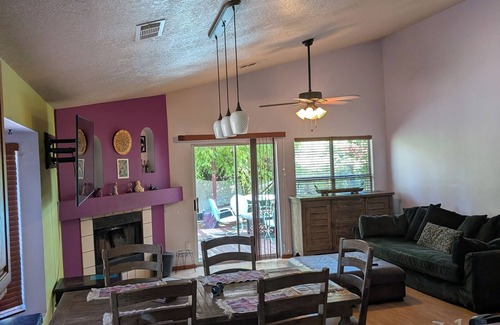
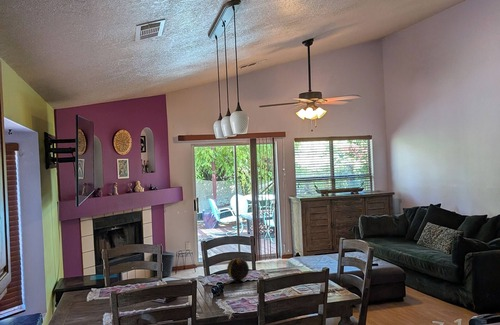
+ decorative orb [226,257,250,281]
